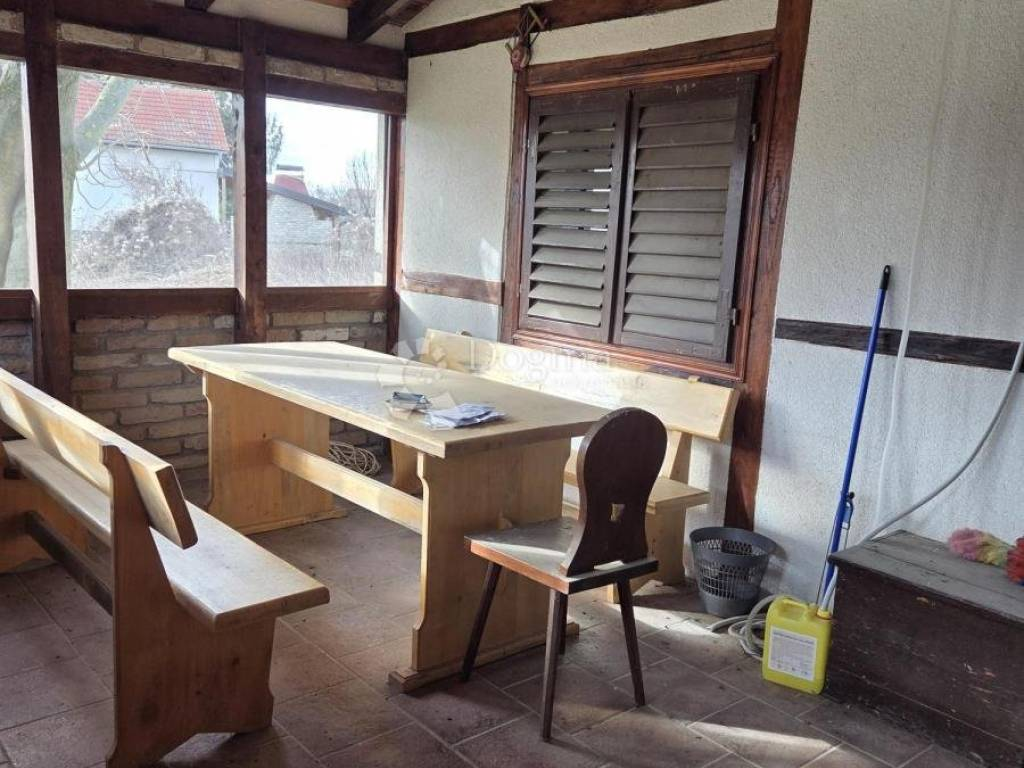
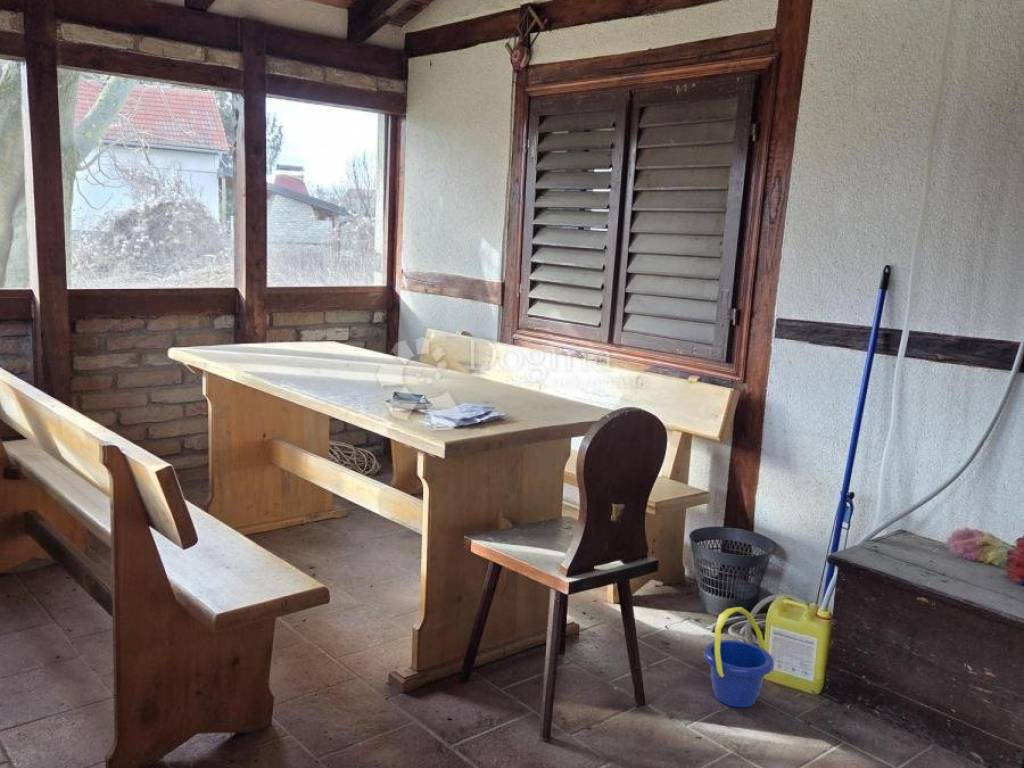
+ bucket [702,606,775,708]
